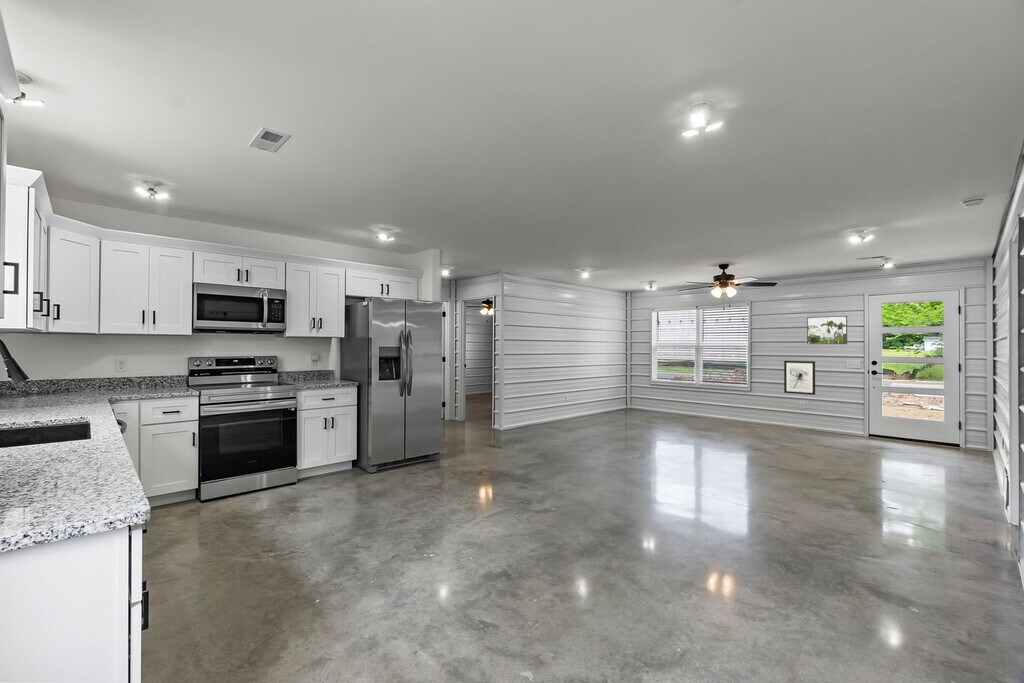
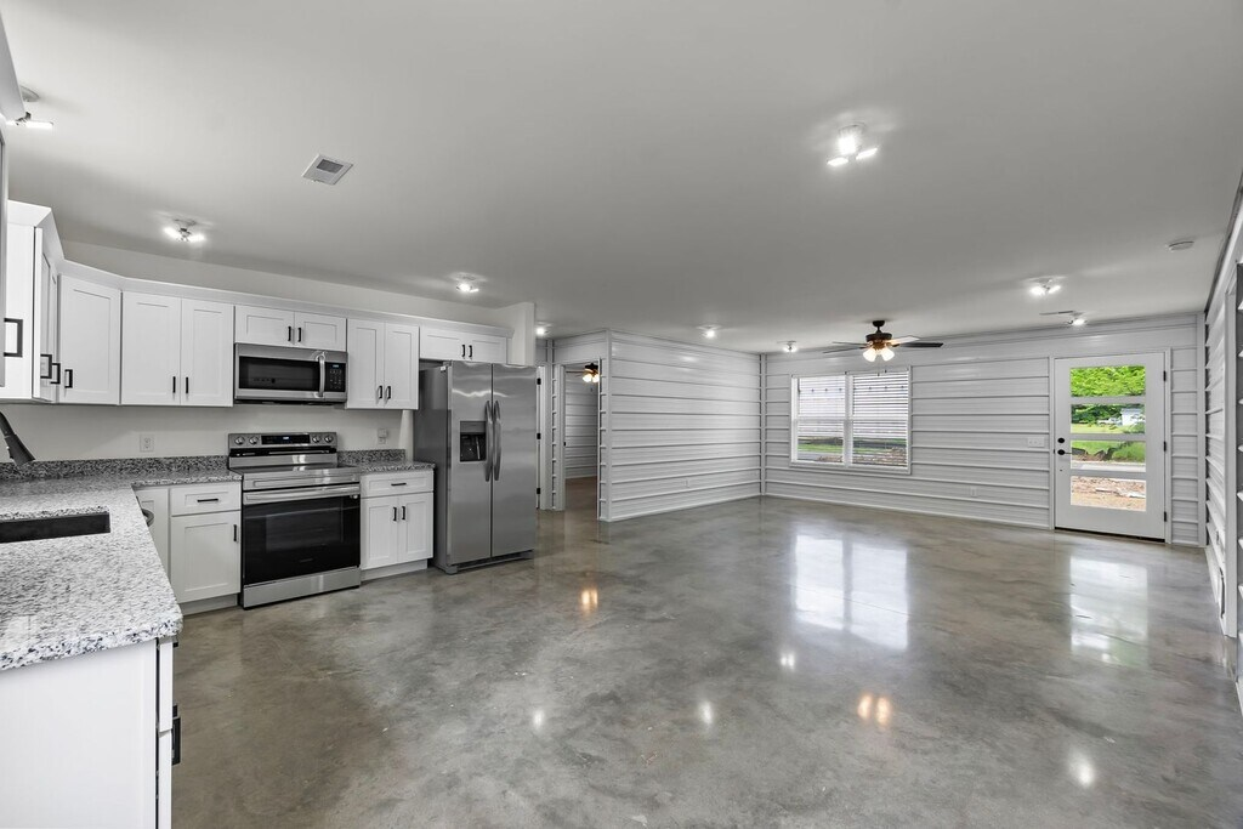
- wall art [783,360,816,396]
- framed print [806,315,848,345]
